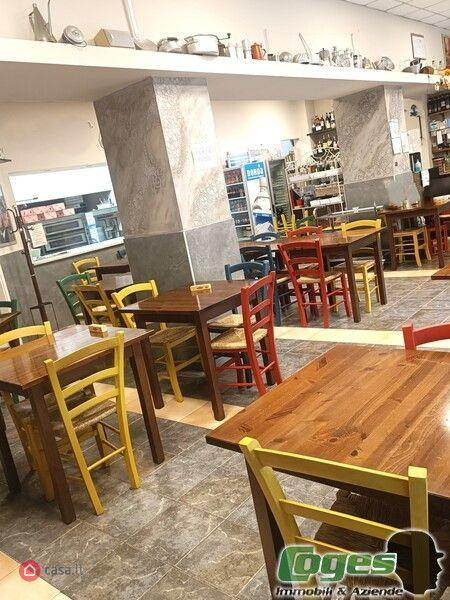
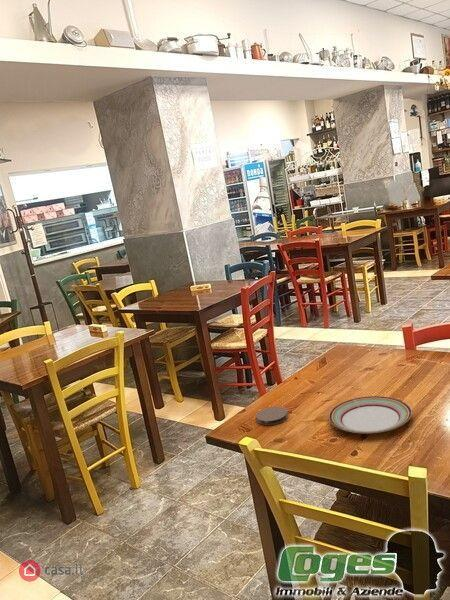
+ plate [328,395,413,434]
+ coaster [255,406,289,426]
